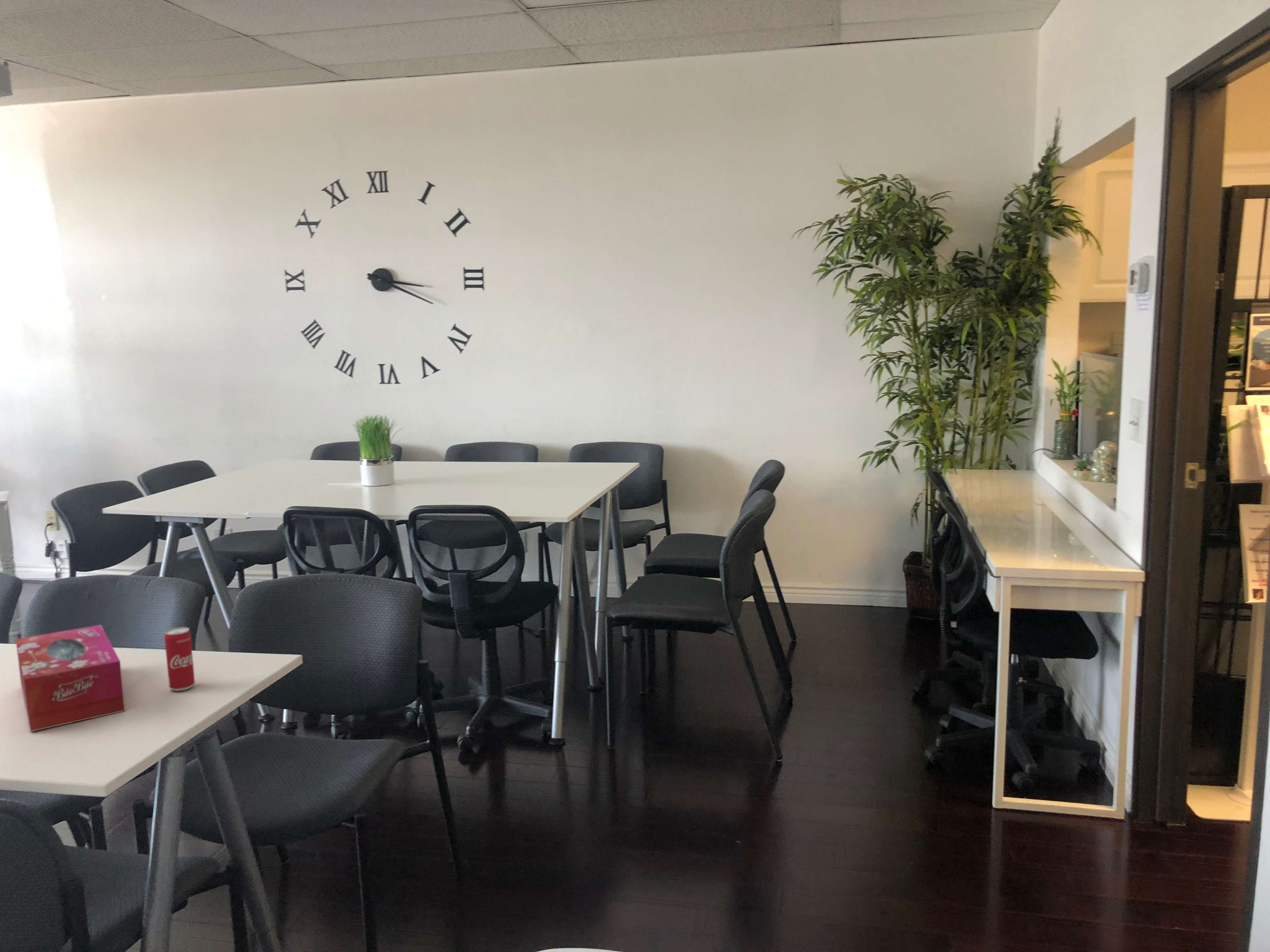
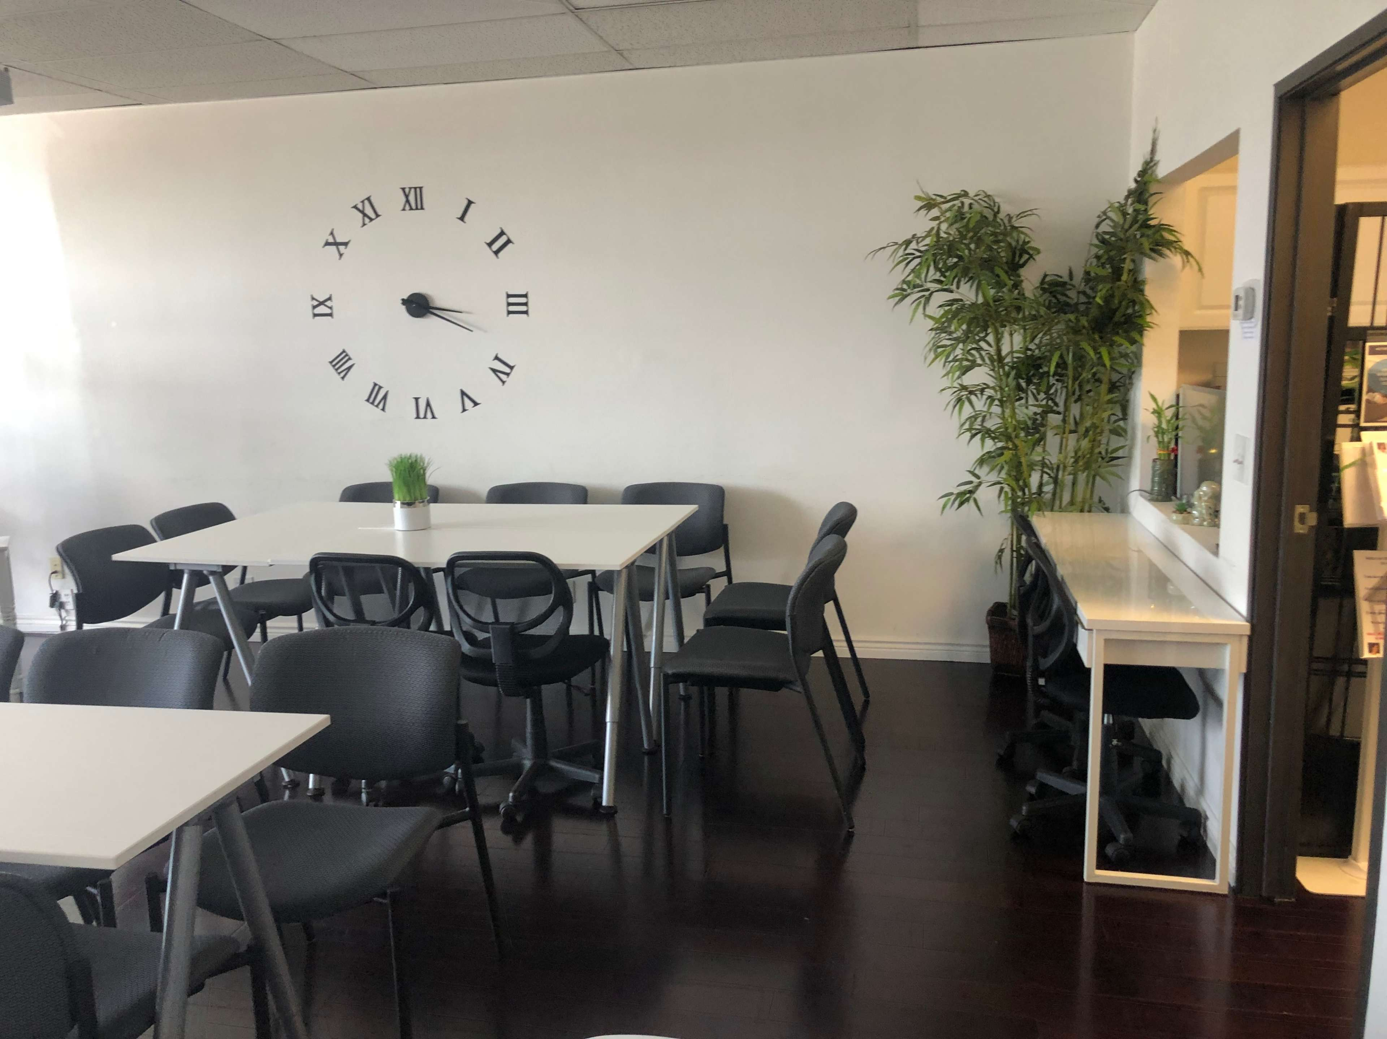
- tissue box [15,624,126,732]
- beverage can [164,627,195,691]
